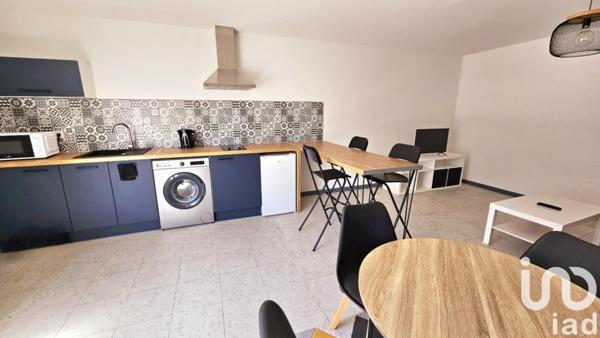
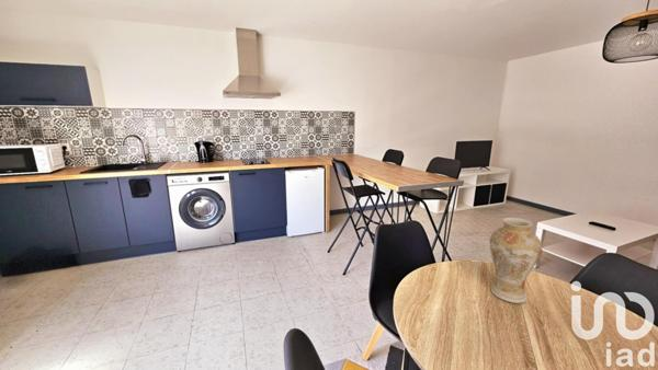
+ vase [489,217,543,304]
